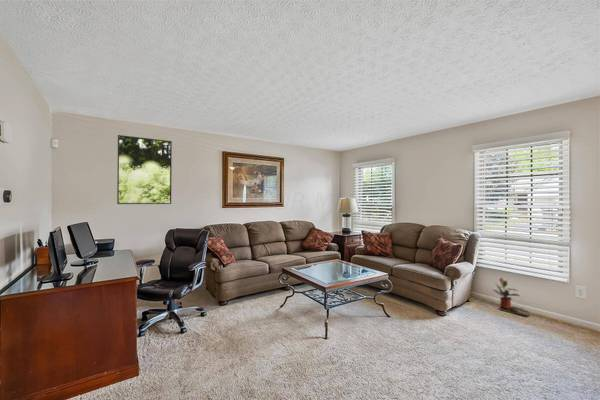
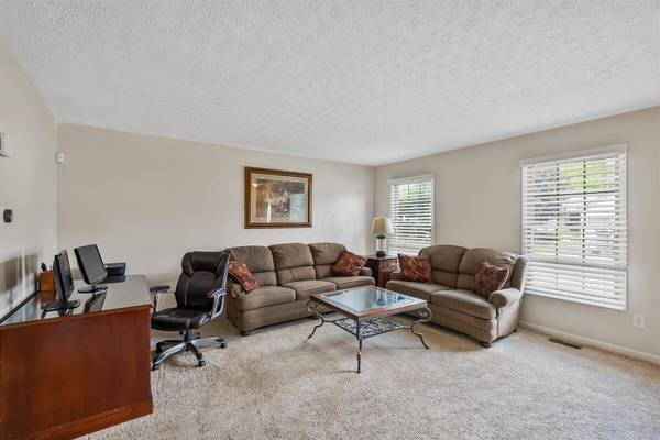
- potted plant [492,276,522,310]
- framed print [116,134,173,205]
